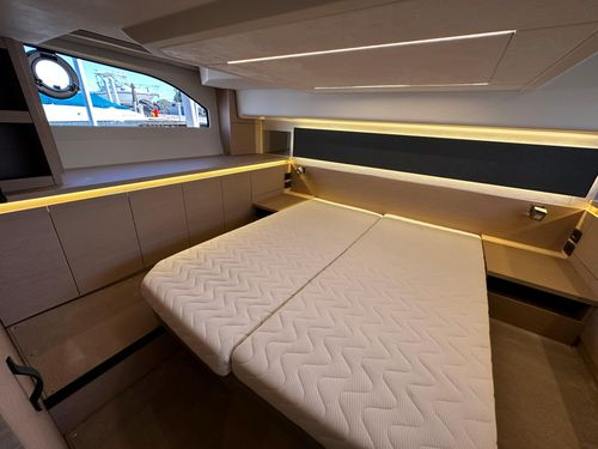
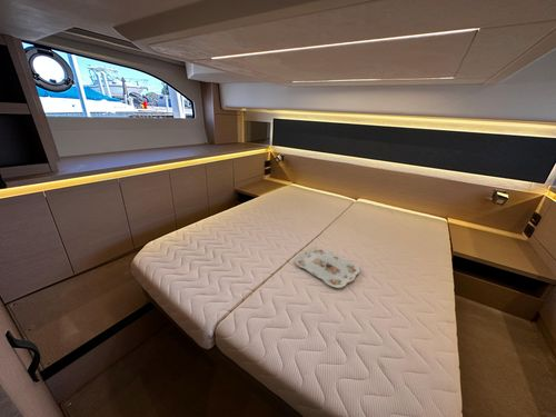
+ serving tray [294,246,361,289]
